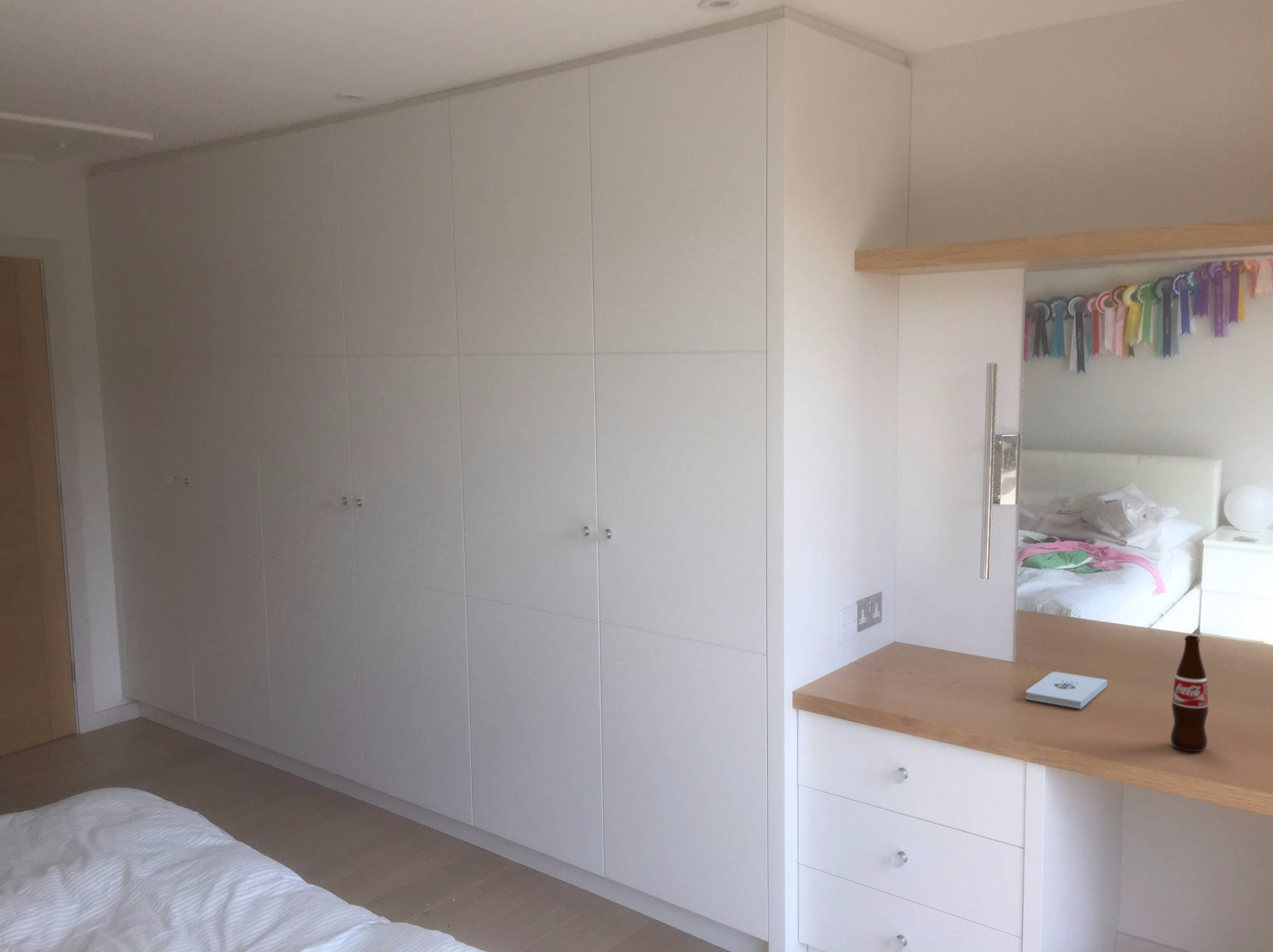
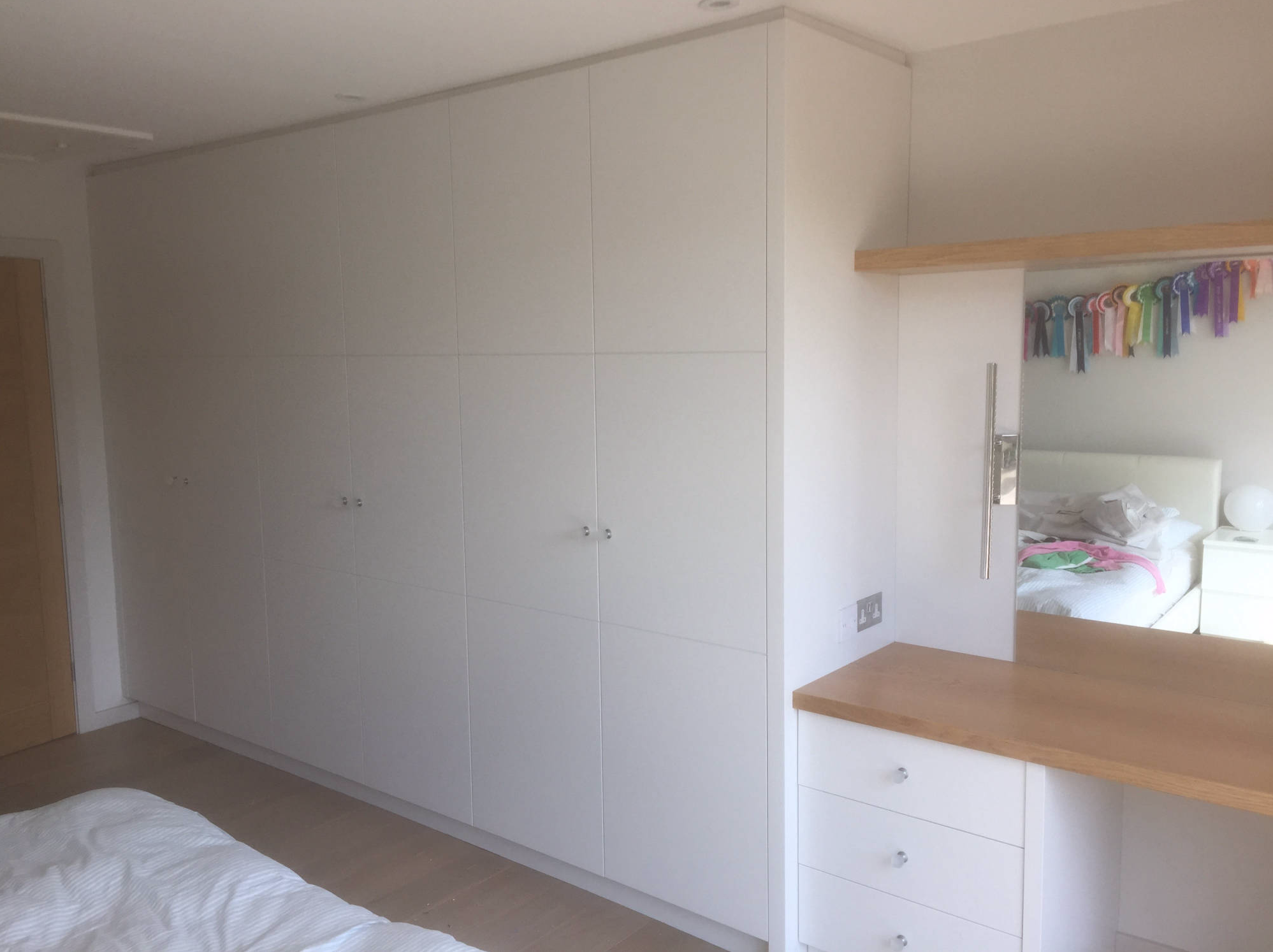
- notepad [1025,671,1108,709]
- bottle [1170,635,1209,752]
